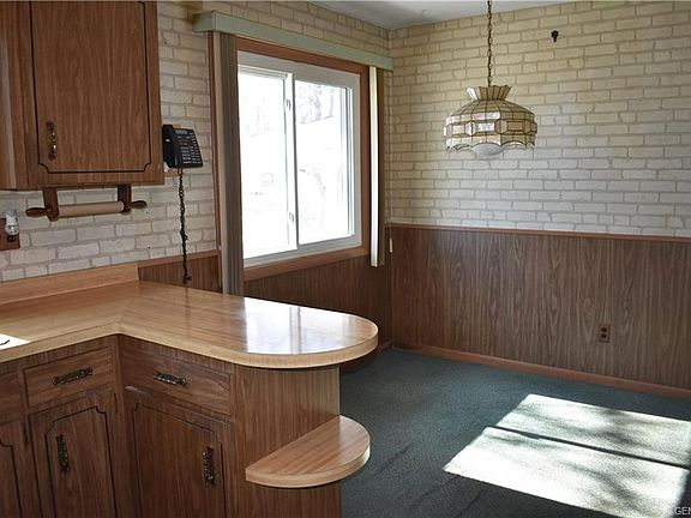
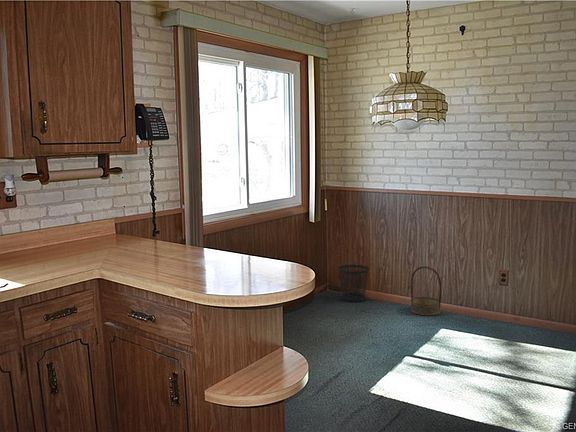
+ wastebasket [337,264,370,303]
+ basket [410,266,443,317]
